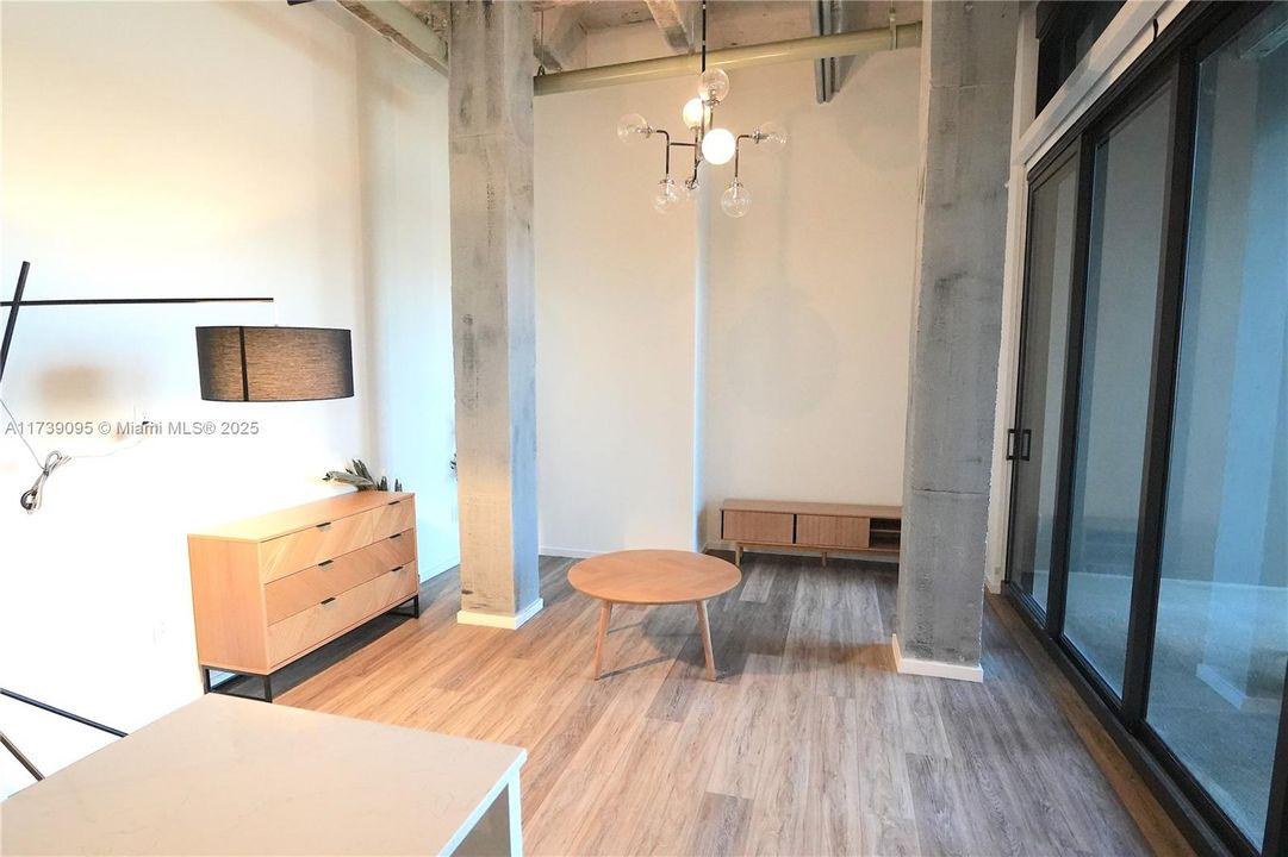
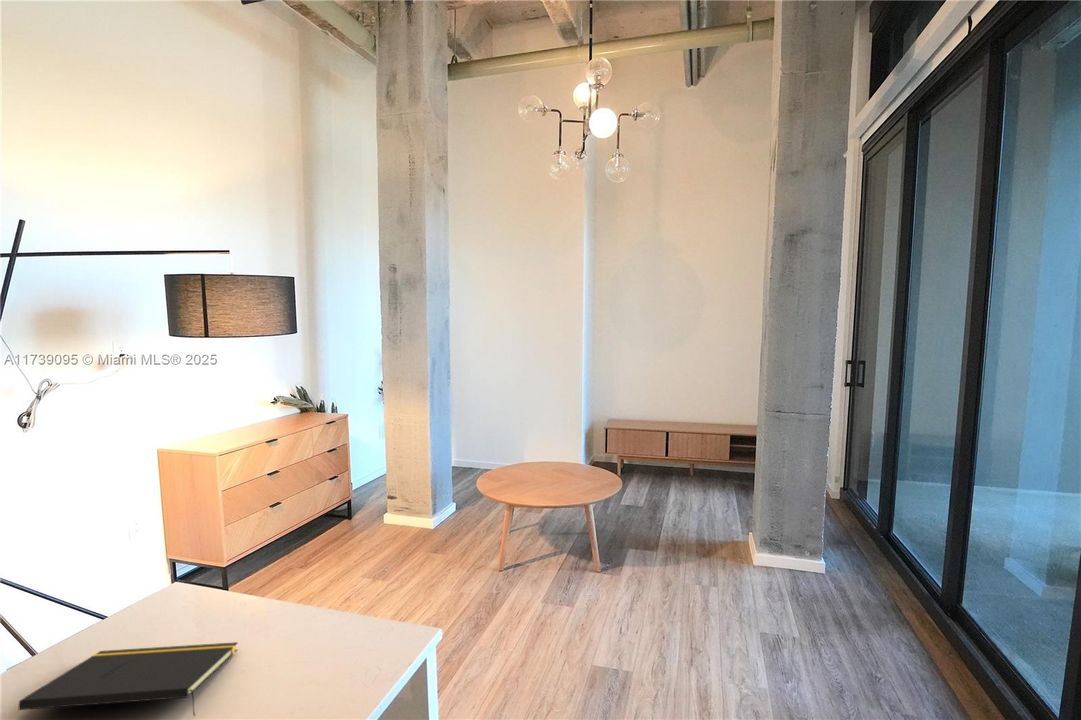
+ notepad [18,641,239,717]
